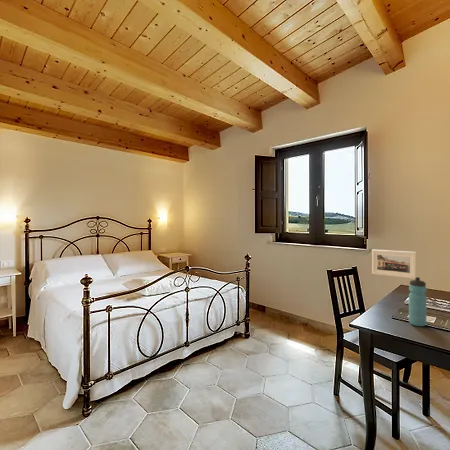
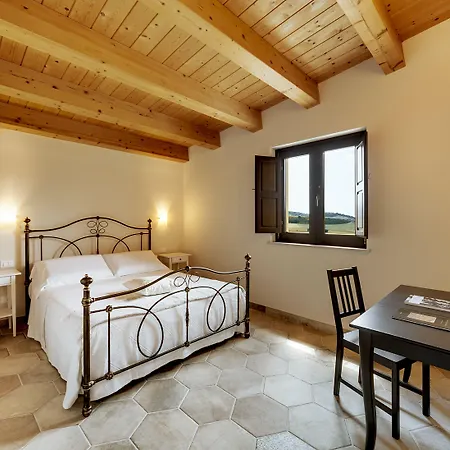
- water bottle [408,276,427,327]
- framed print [371,249,417,280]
